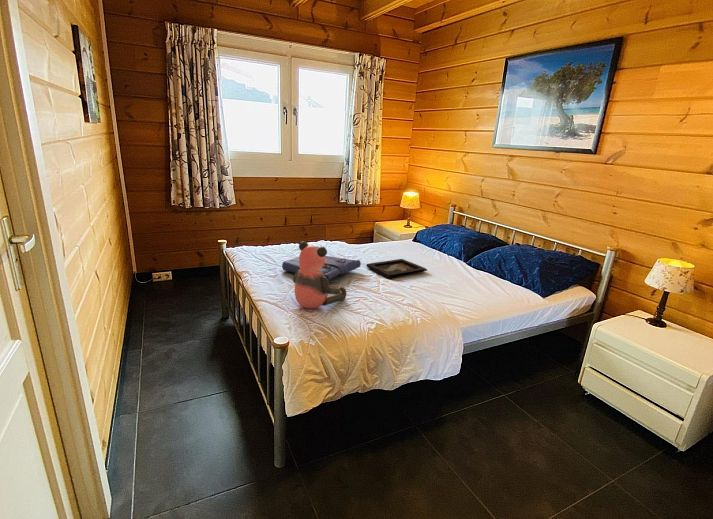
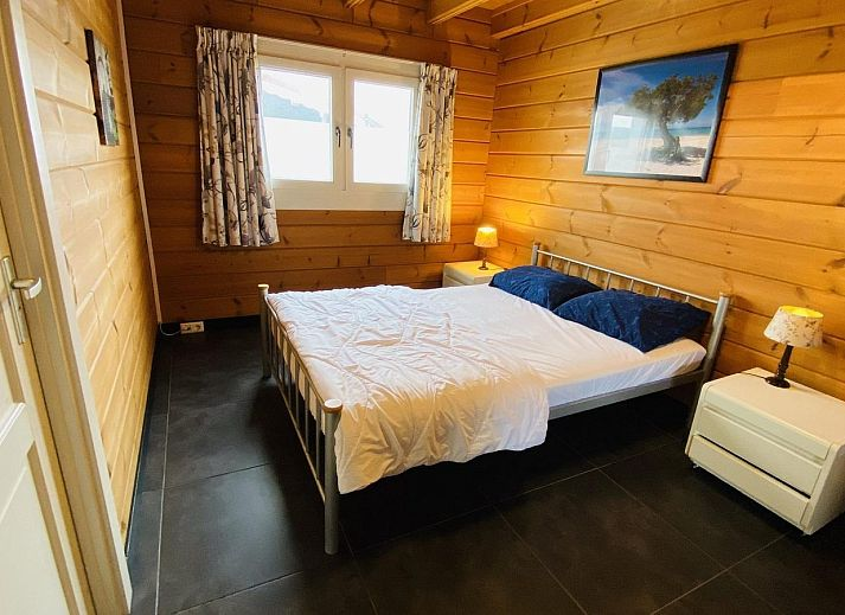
- decorative tray [366,258,428,280]
- tote bag [281,255,362,281]
- bear [292,240,347,310]
